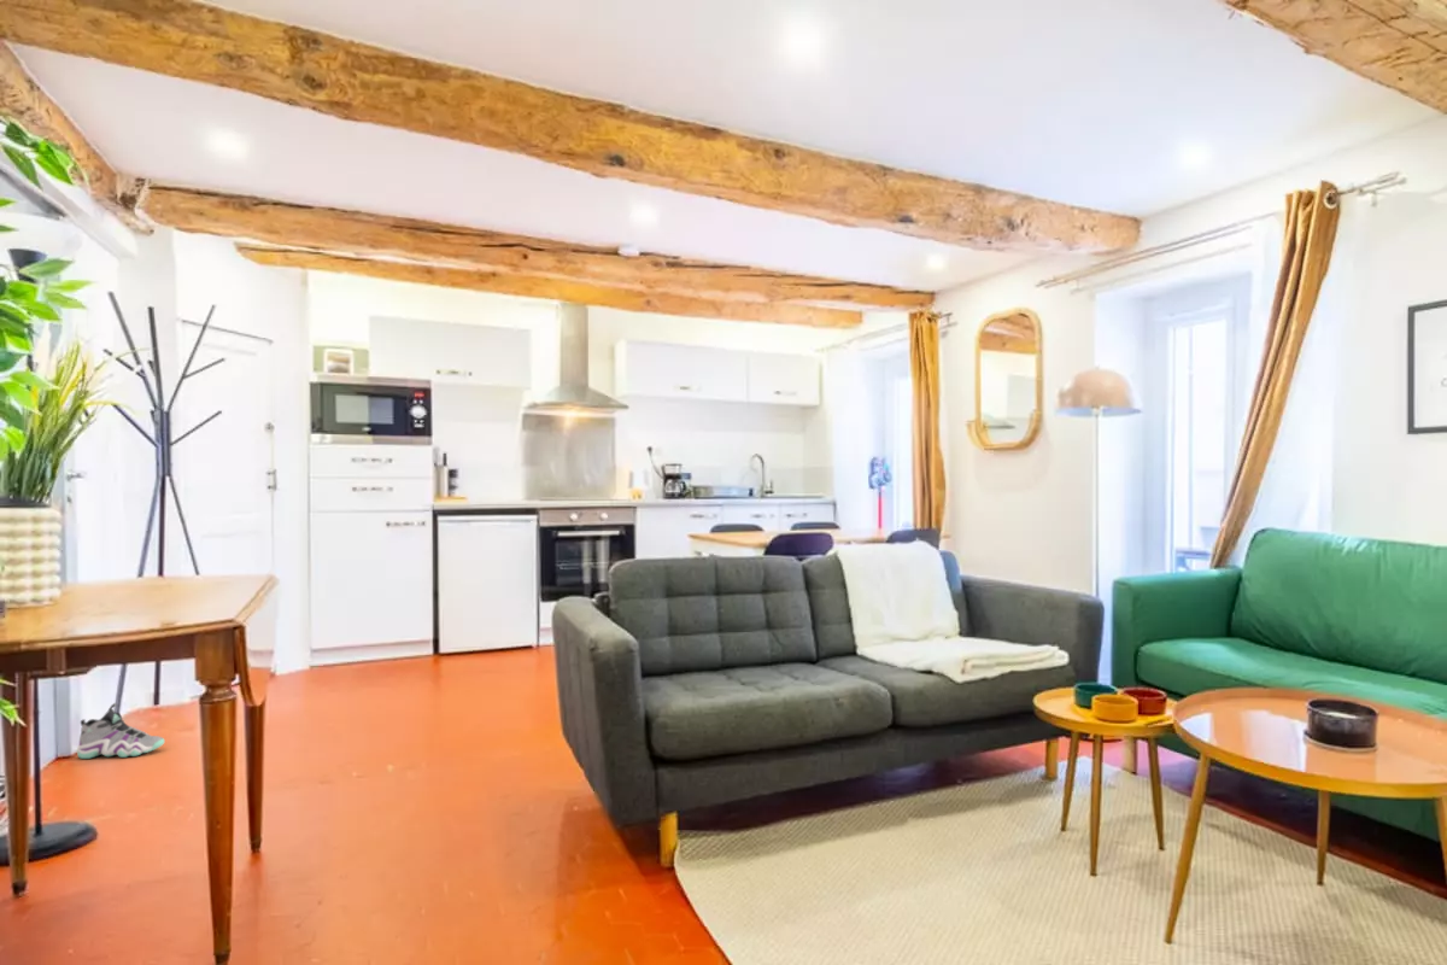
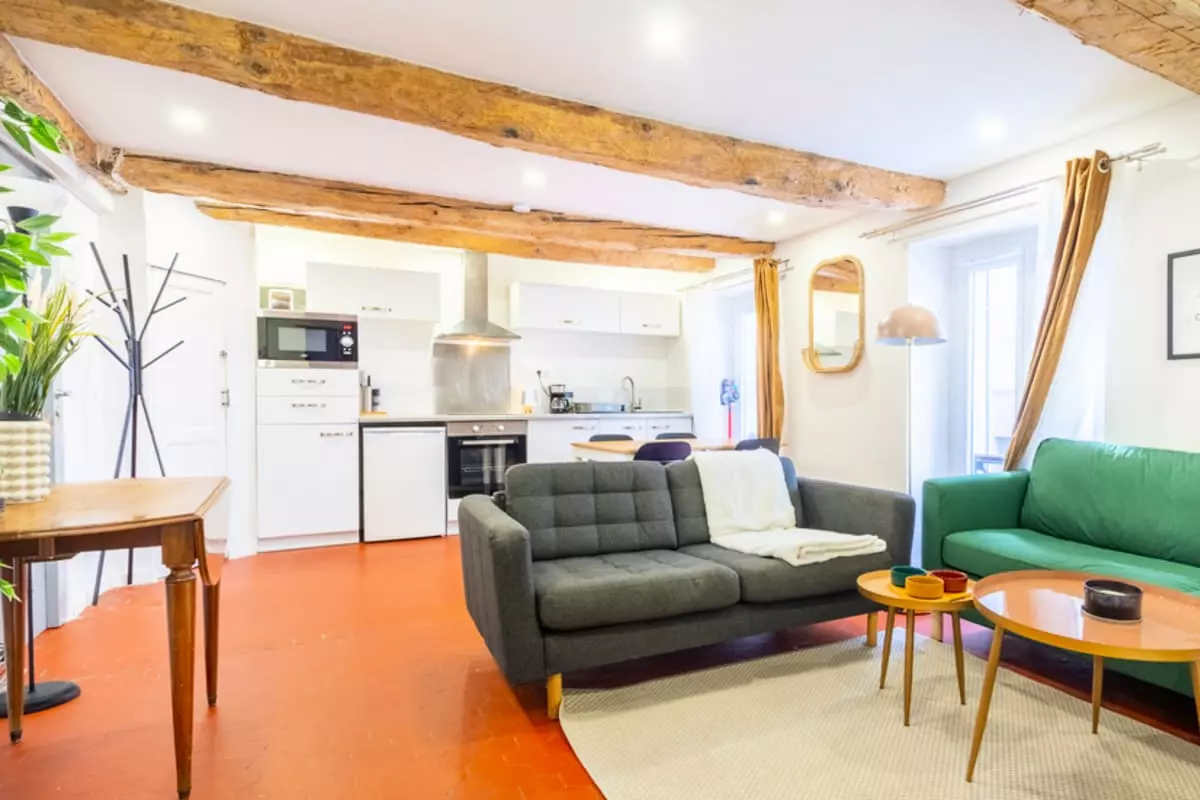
- sneaker [76,702,165,760]
